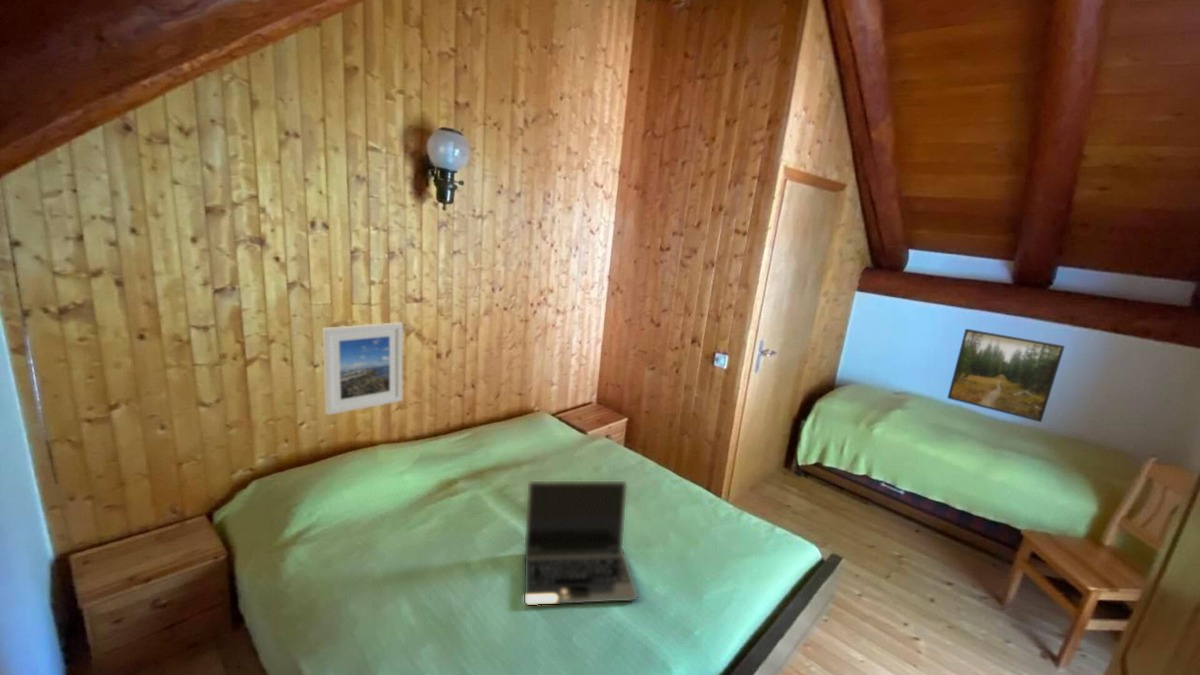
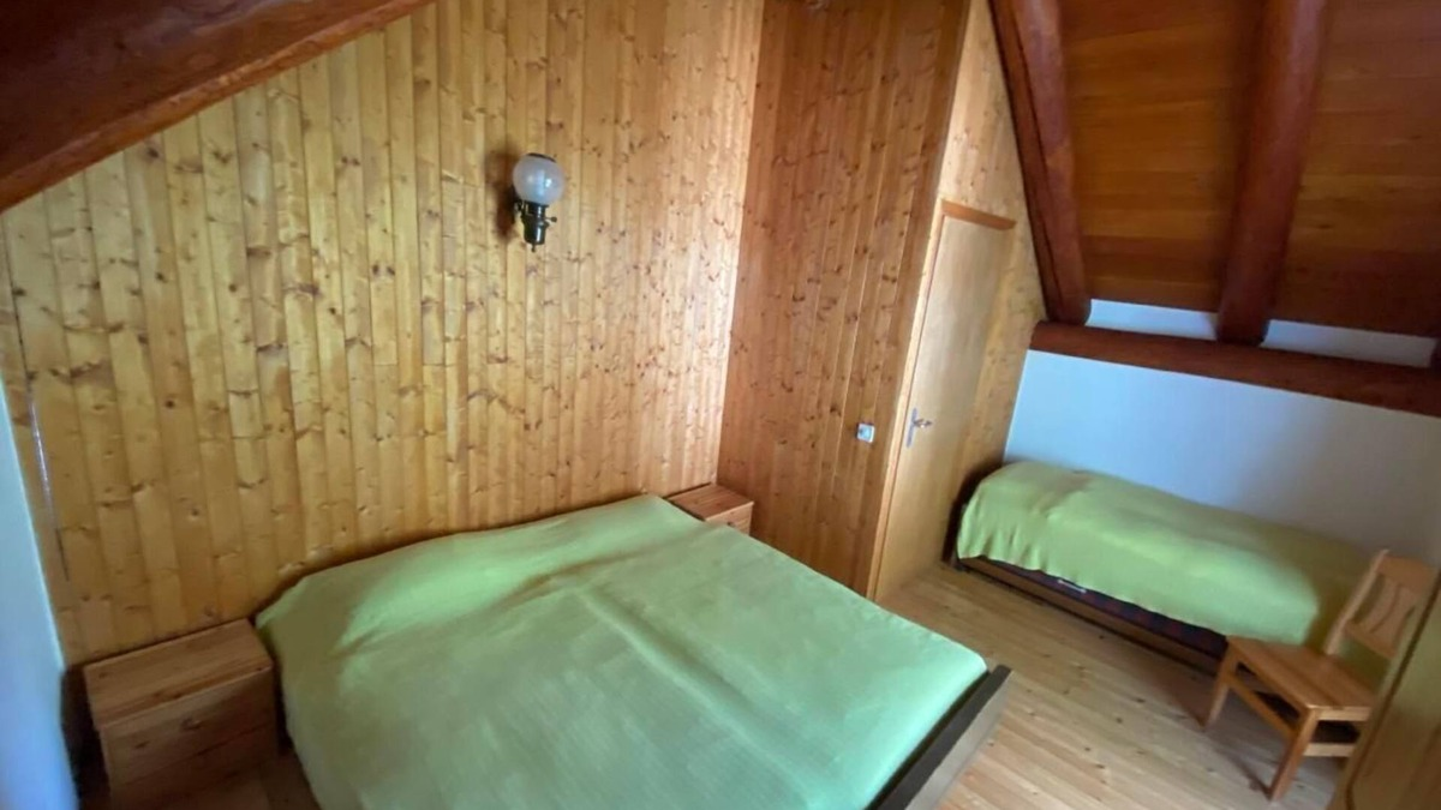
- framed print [947,328,1066,423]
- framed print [322,321,404,416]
- laptop [524,480,639,606]
